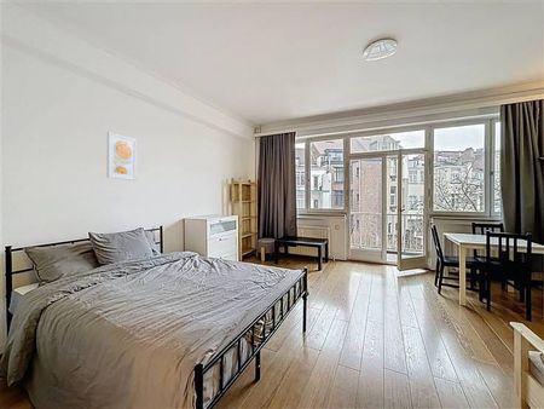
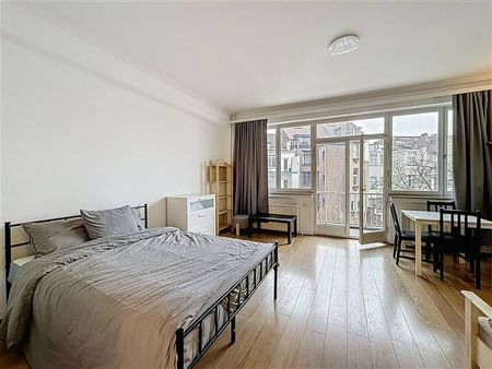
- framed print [106,131,138,182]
